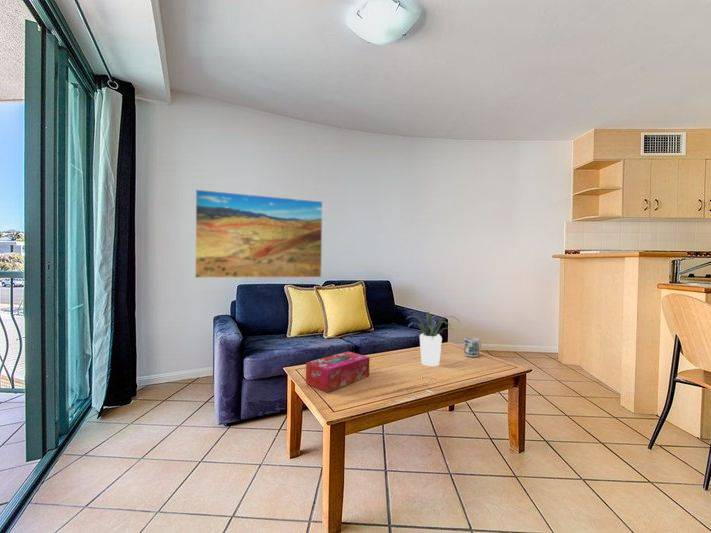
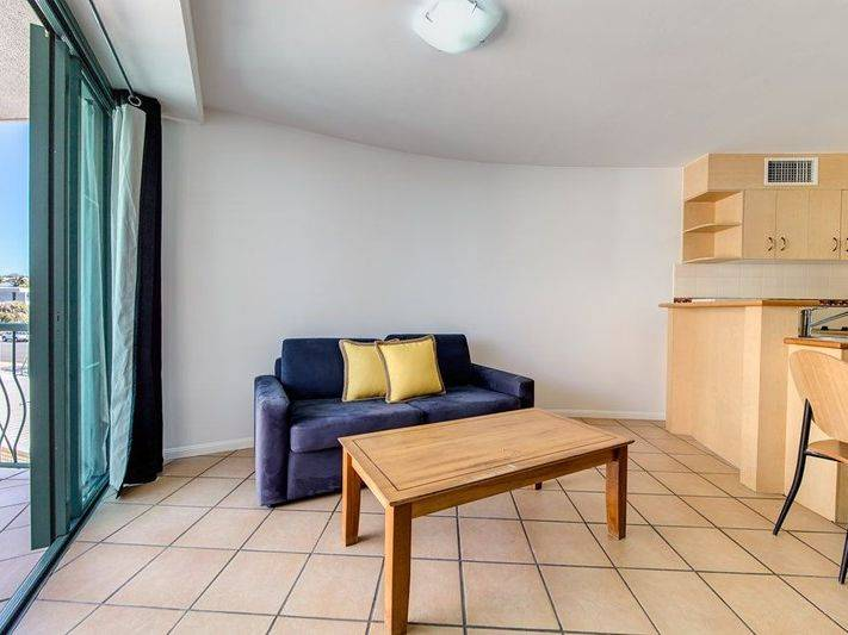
- tissue box [305,351,370,393]
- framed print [194,189,323,279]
- mug [463,336,482,358]
- potted plant [404,311,460,367]
